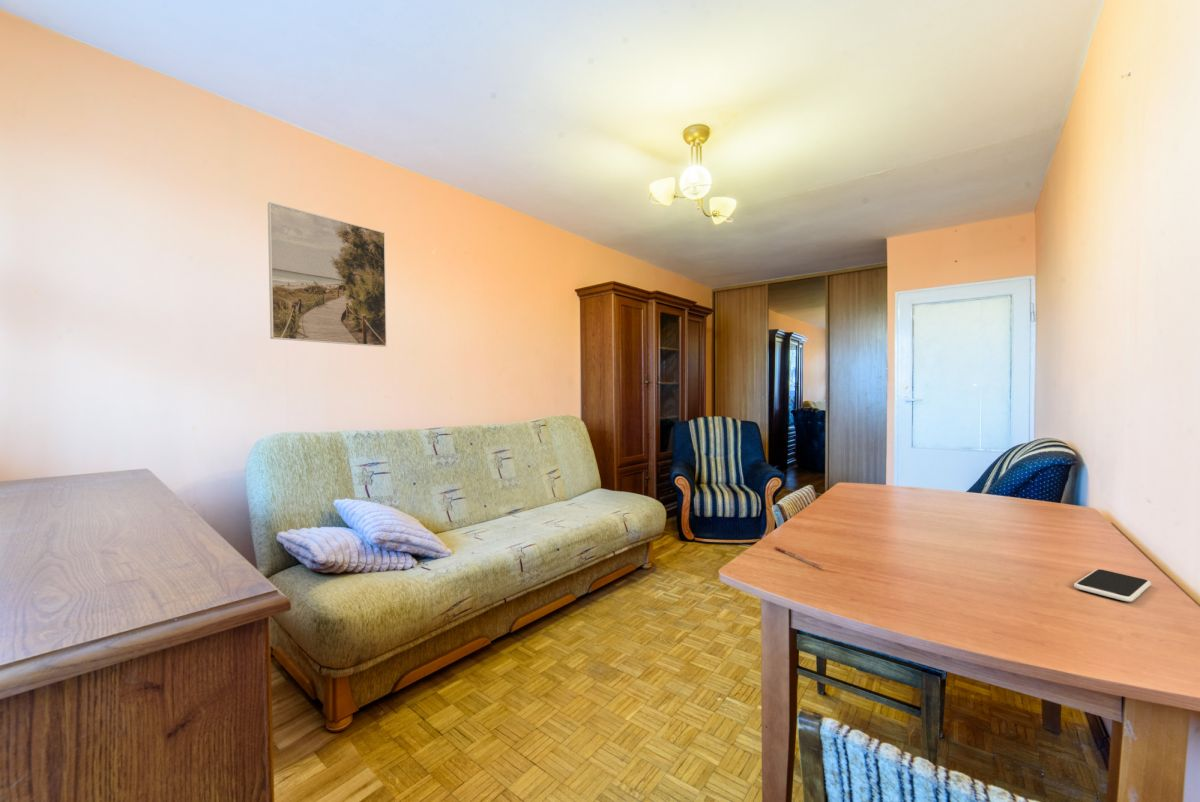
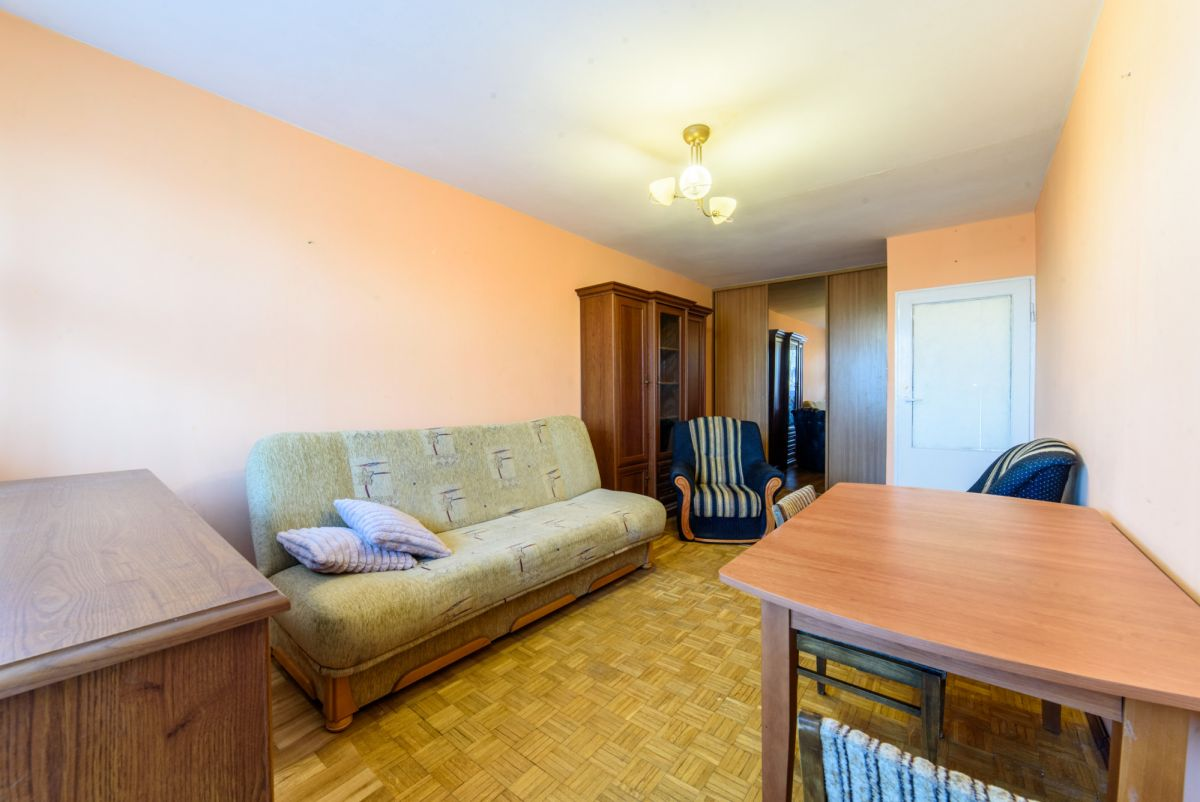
- pen [774,545,824,569]
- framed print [267,201,388,348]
- smartphone [1073,568,1152,603]
